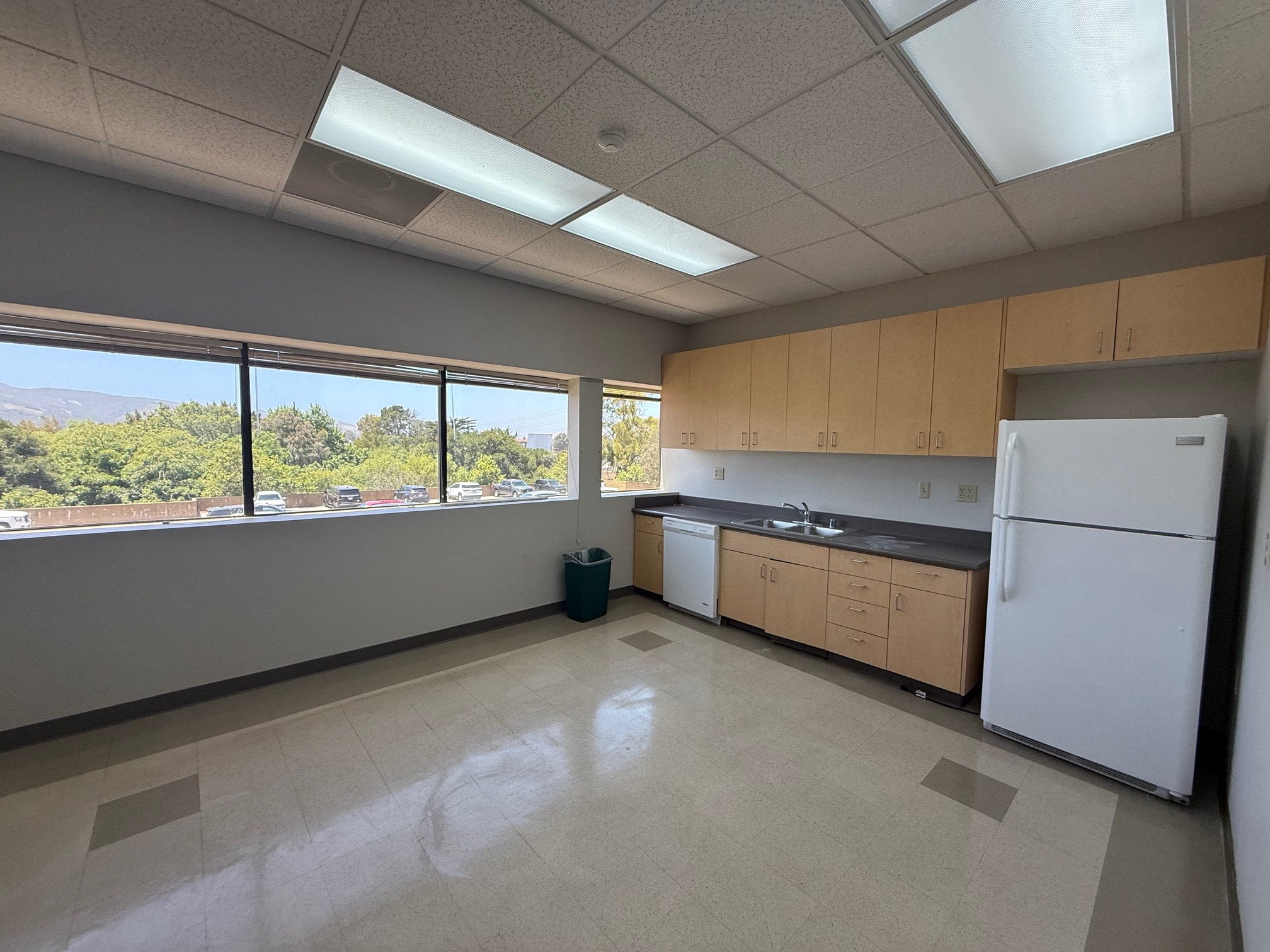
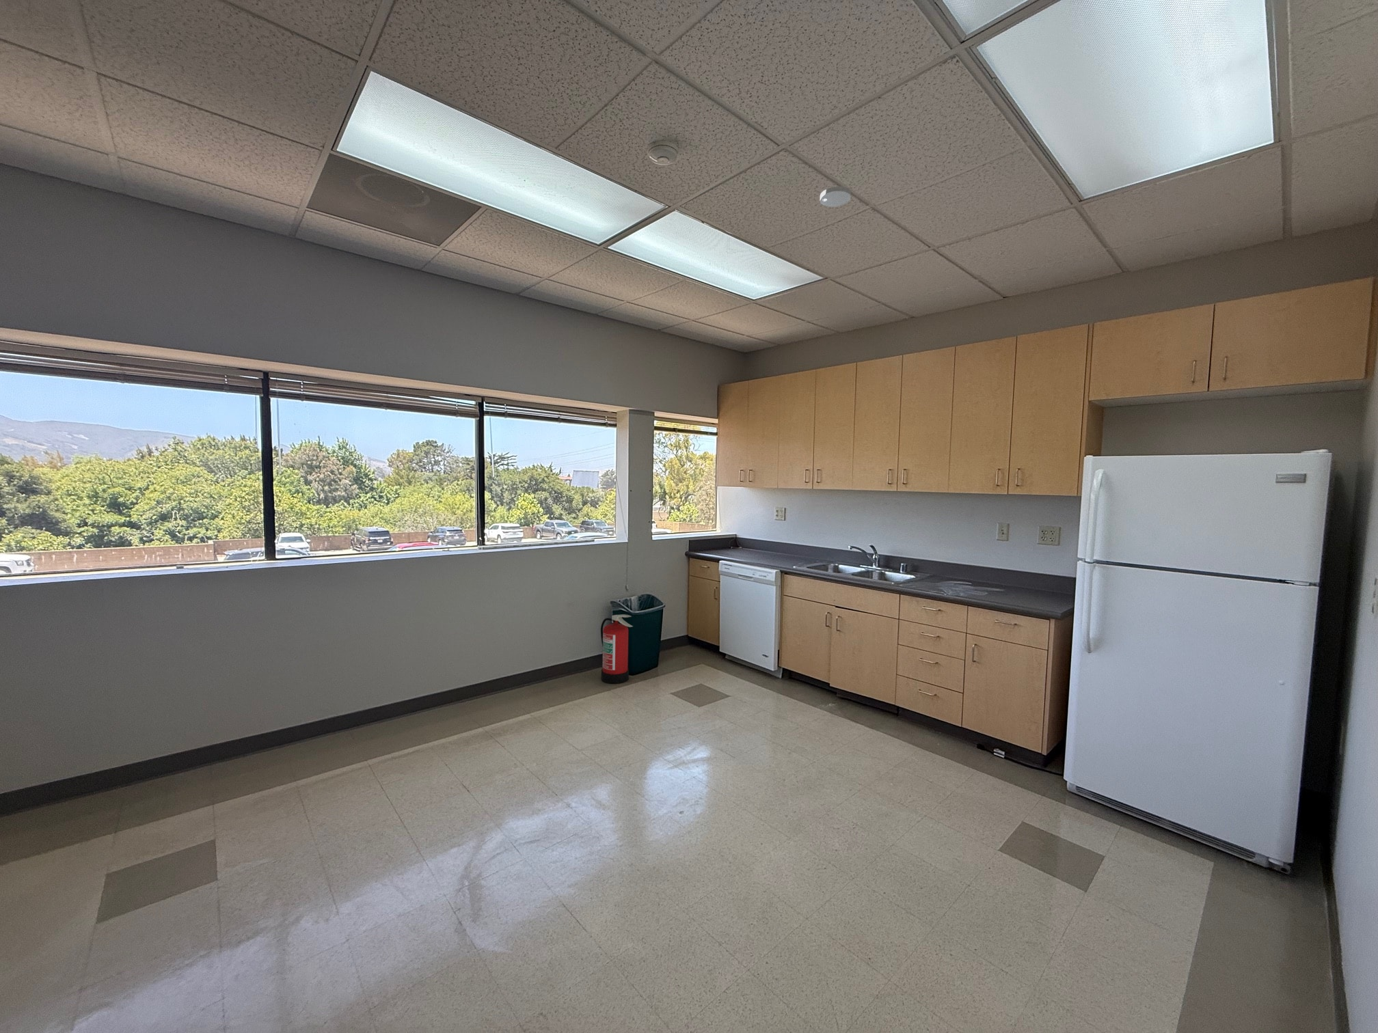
+ smoke detector [819,186,852,207]
+ fire extinguisher [600,613,634,685]
